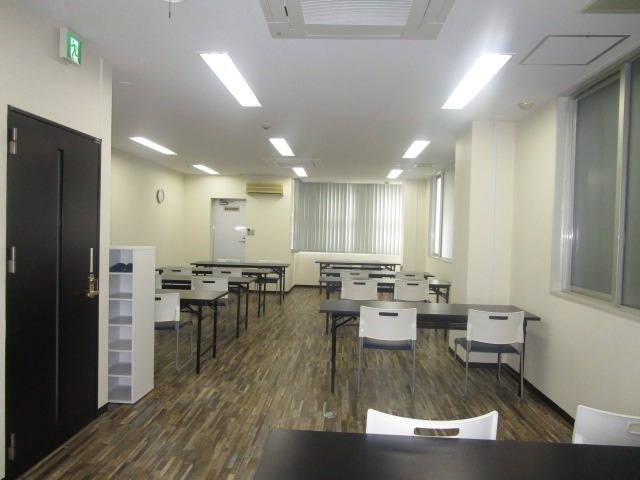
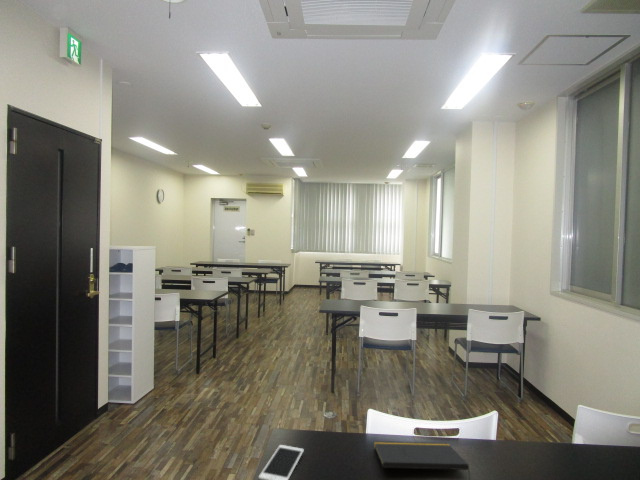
+ cell phone [258,444,305,480]
+ notepad [373,440,471,480]
